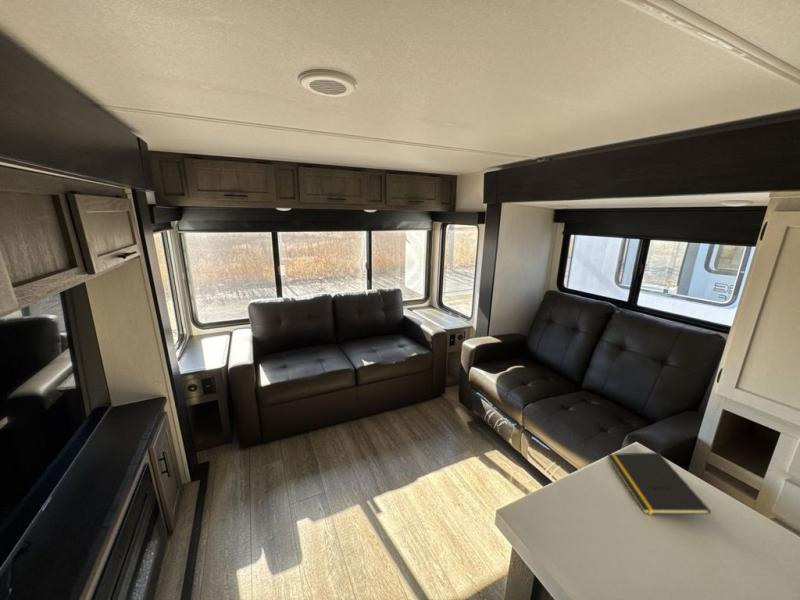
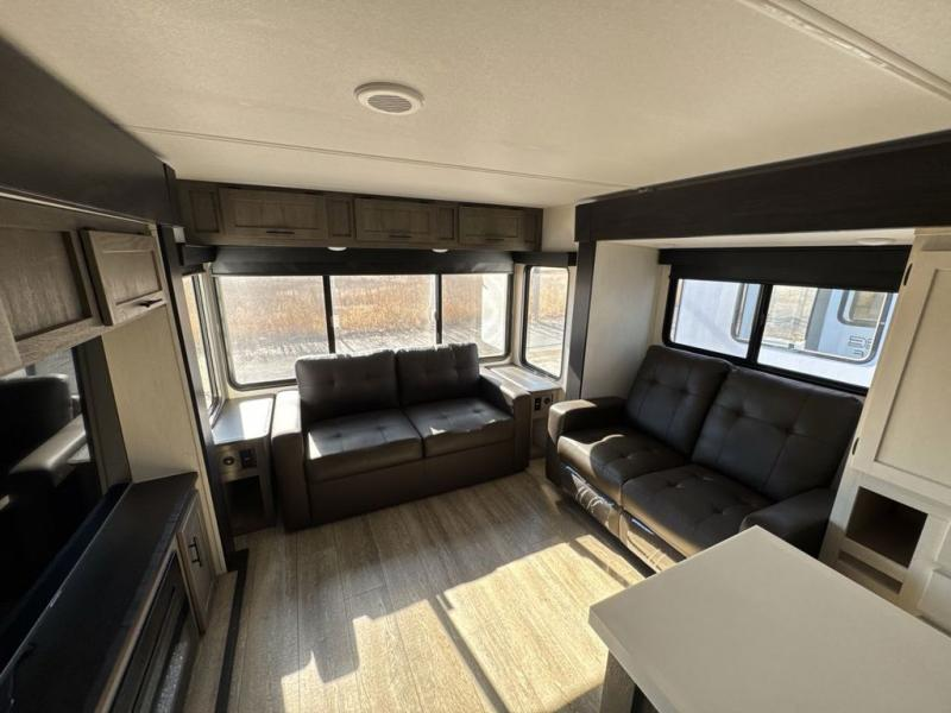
- notepad [606,451,712,515]
